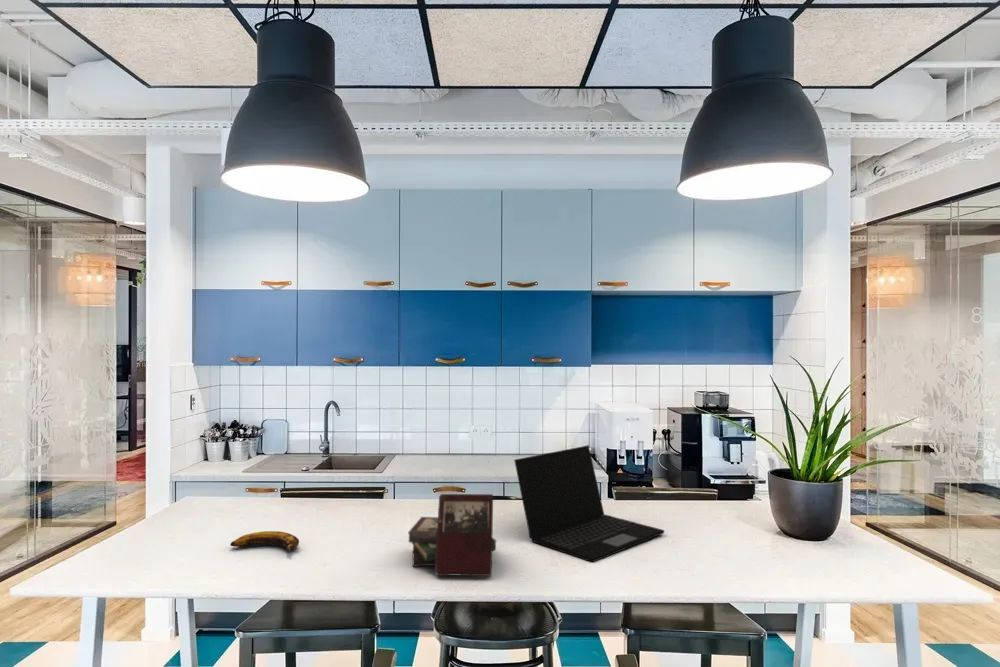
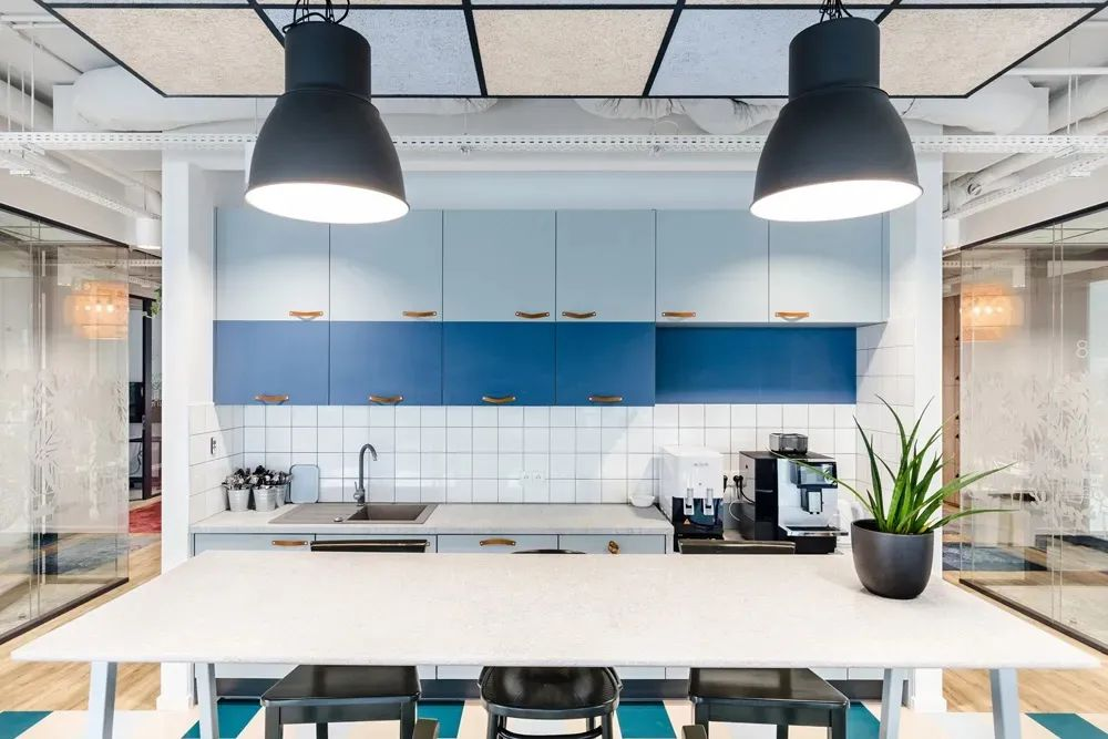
- laptop [513,444,665,563]
- book [407,493,497,577]
- banana [230,530,300,553]
